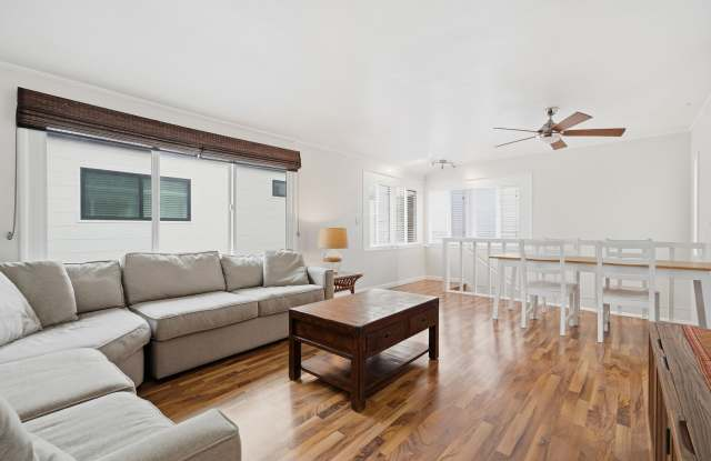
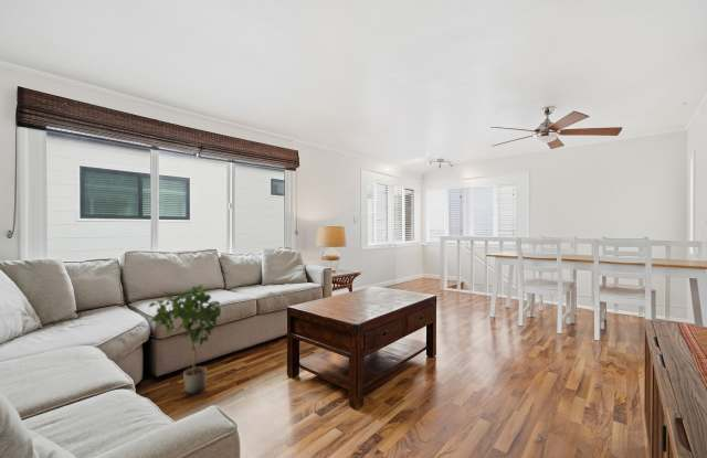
+ potted plant [148,284,222,395]
